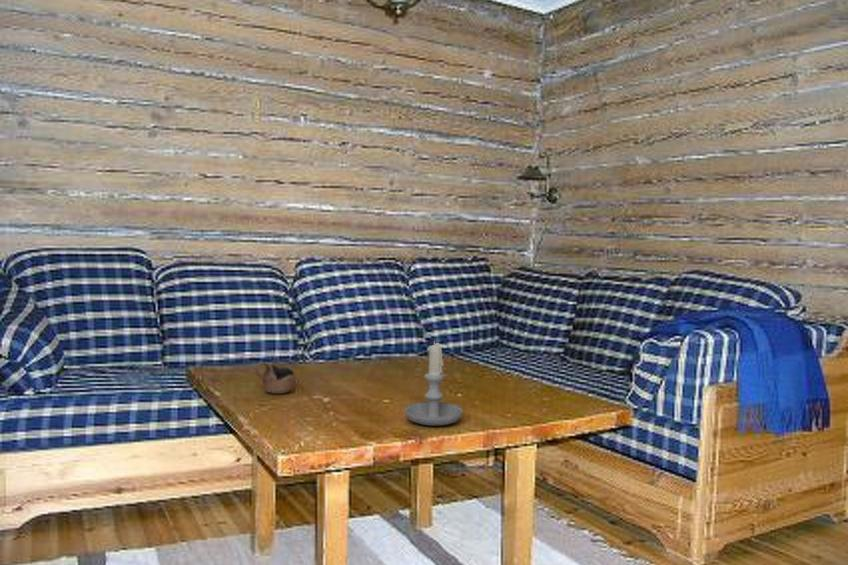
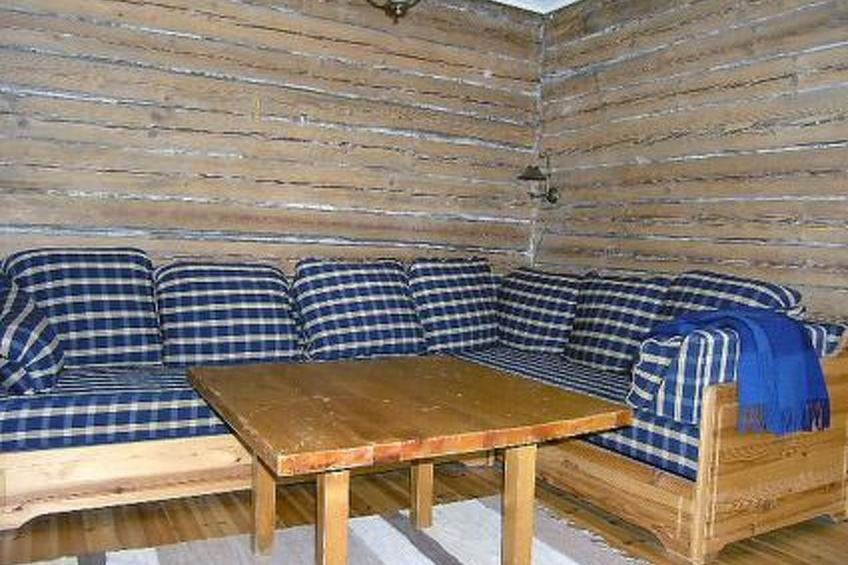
- cup [254,361,297,395]
- candle [404,340,464,427]
